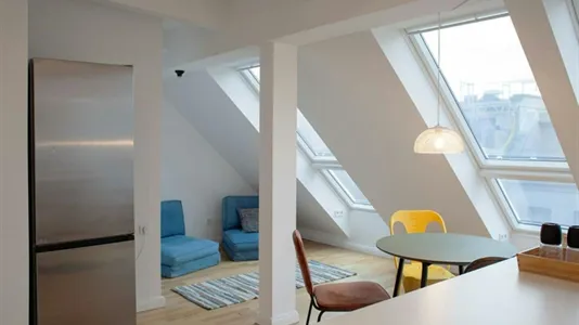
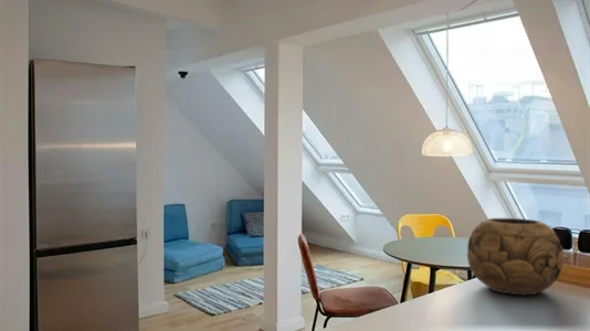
+ decorative bowl [466,217,565,297]
